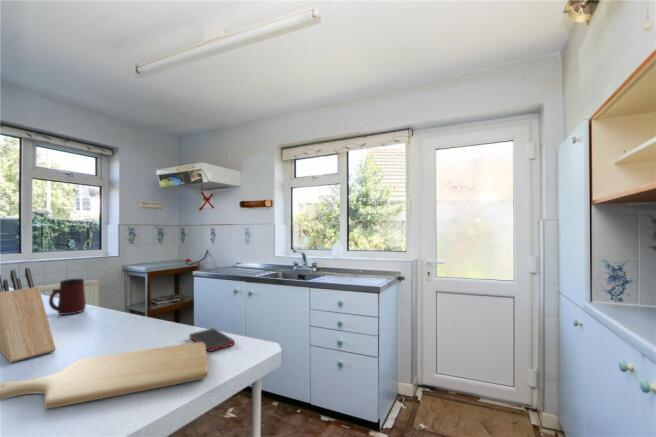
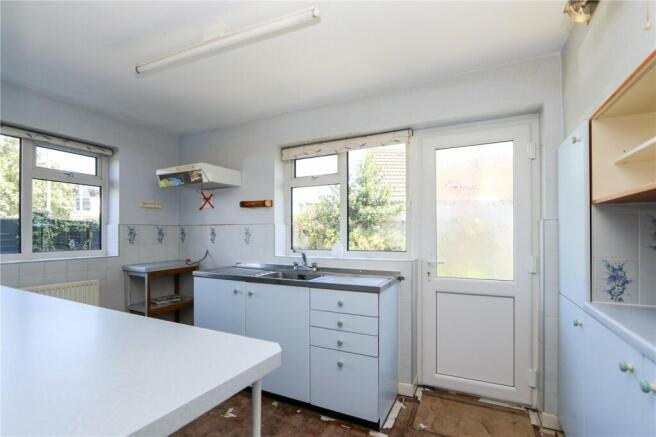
- cell phone [188,327,236,352]
- knife block [0,267,57,364]
- mug [48,278,87,316]
- chopping board [0,342,209,409]
